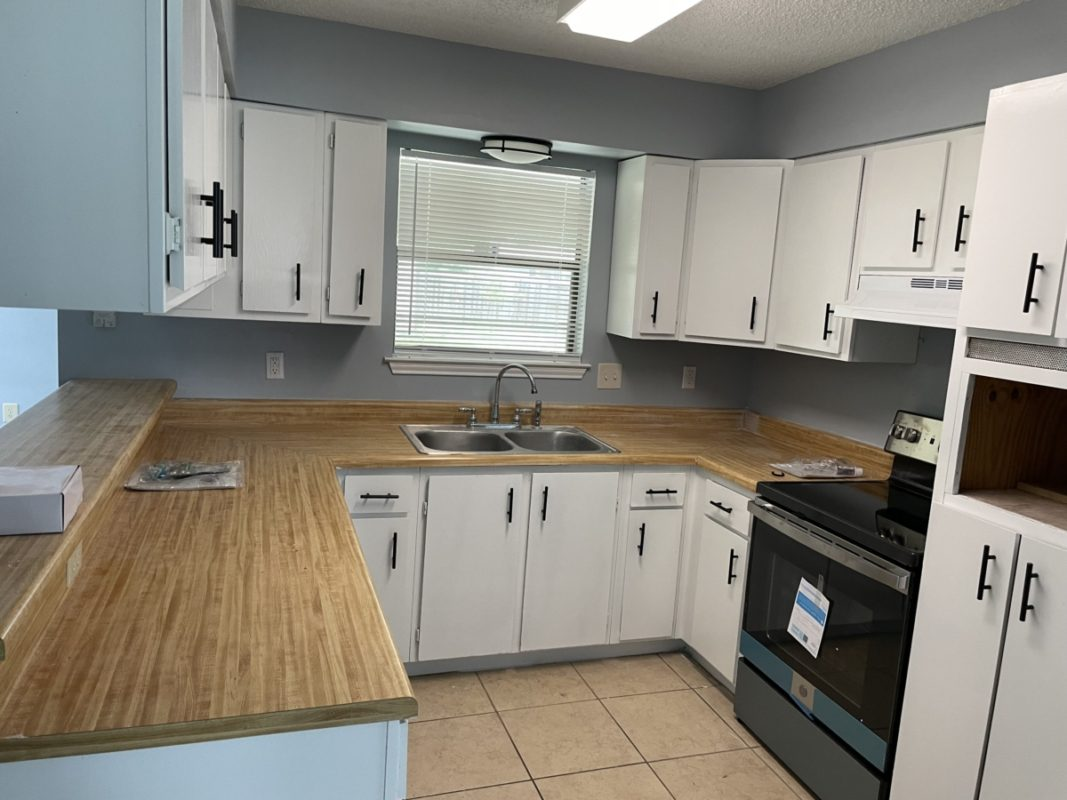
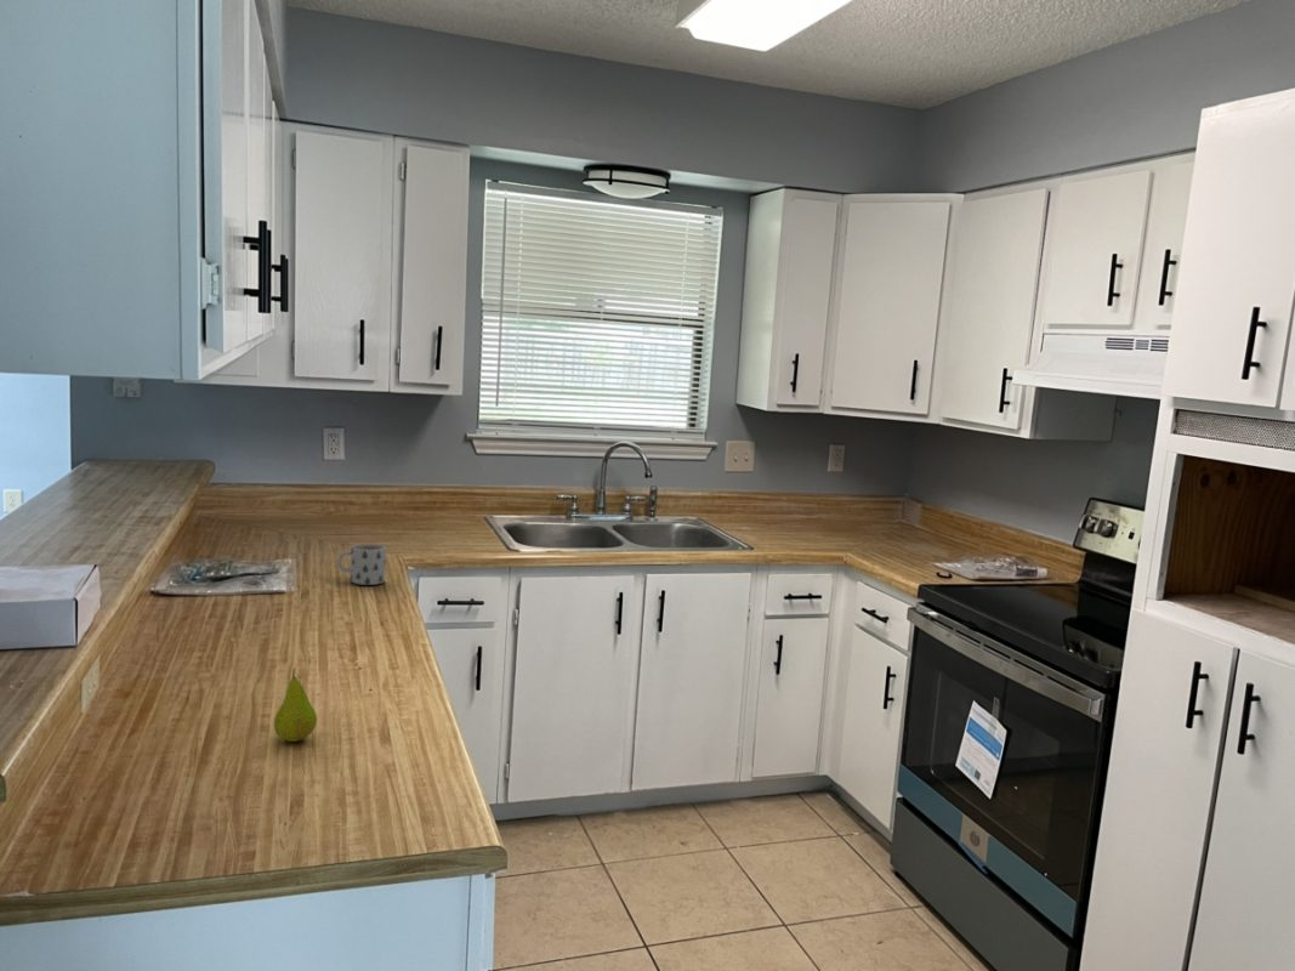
+ fruit [273,666,318,743]
+ mug [336,543,387,586]
